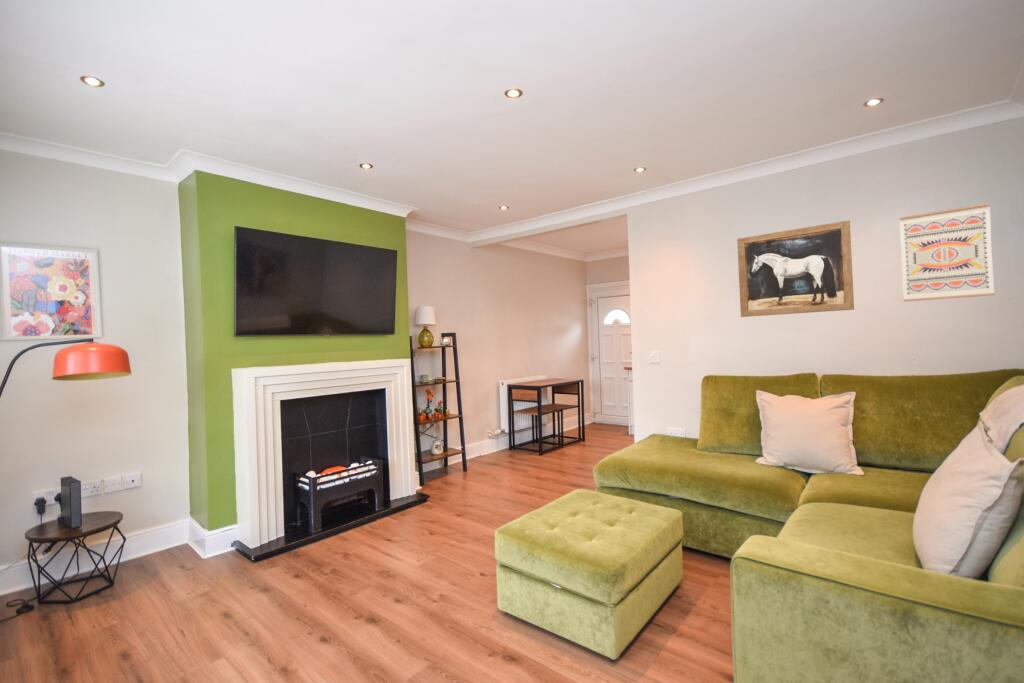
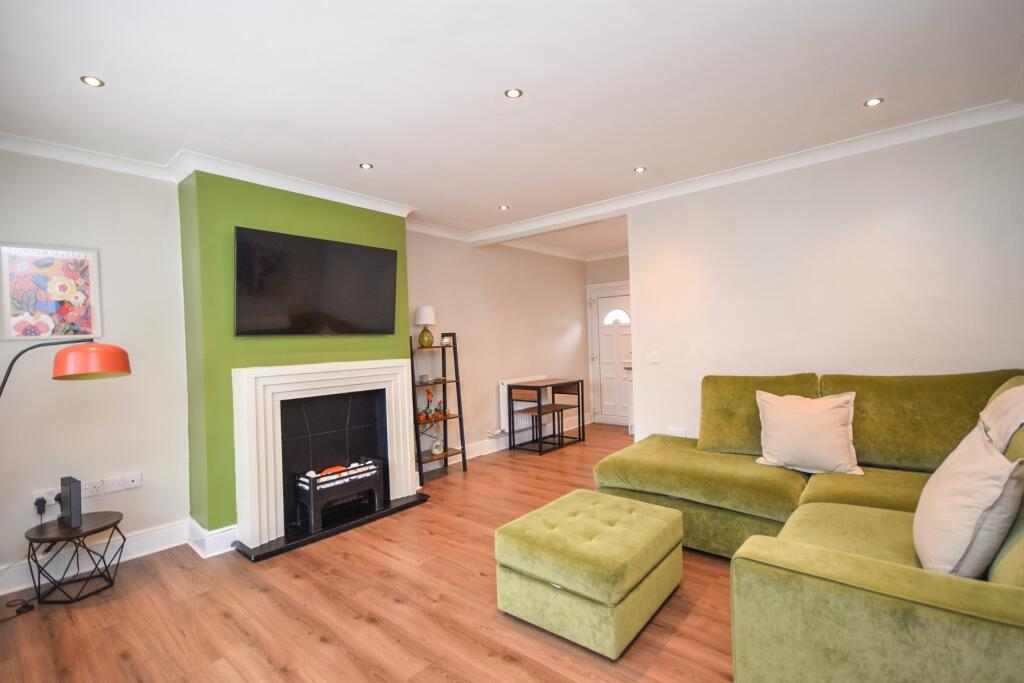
- wall art [736,220,855,318]
- wall art [898,202,995,303]
